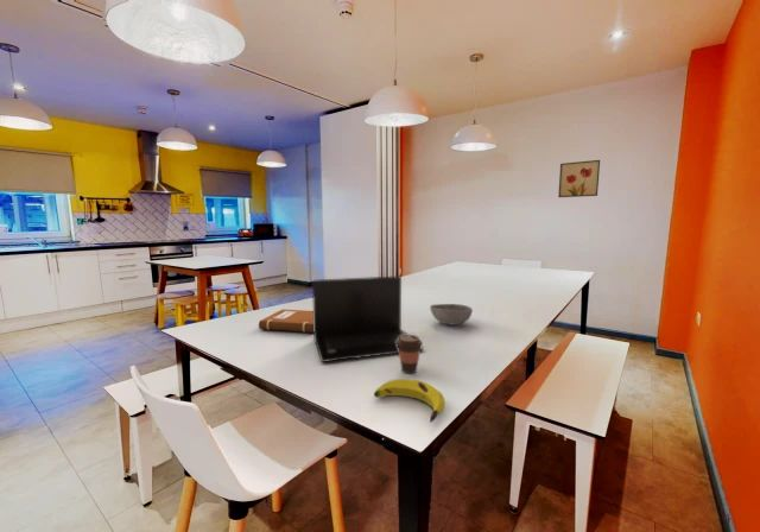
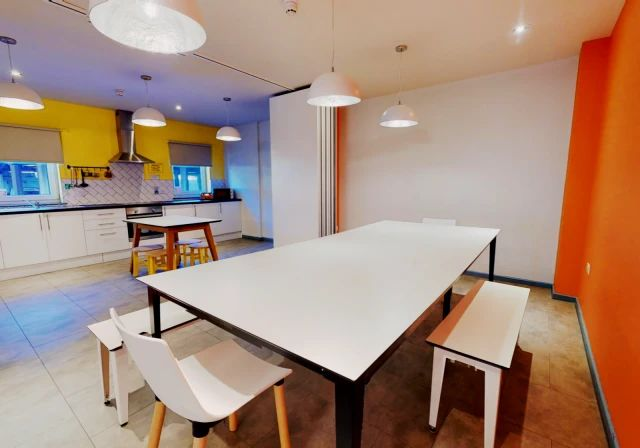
- bowl [429,303,474,325]
- banana [373,378,445,424]
- notebook [258,309,314,334]
- wall art [557,159,601,198]
- laptop [311,274,425,363]
- coffee cup [397,334,424,374]
